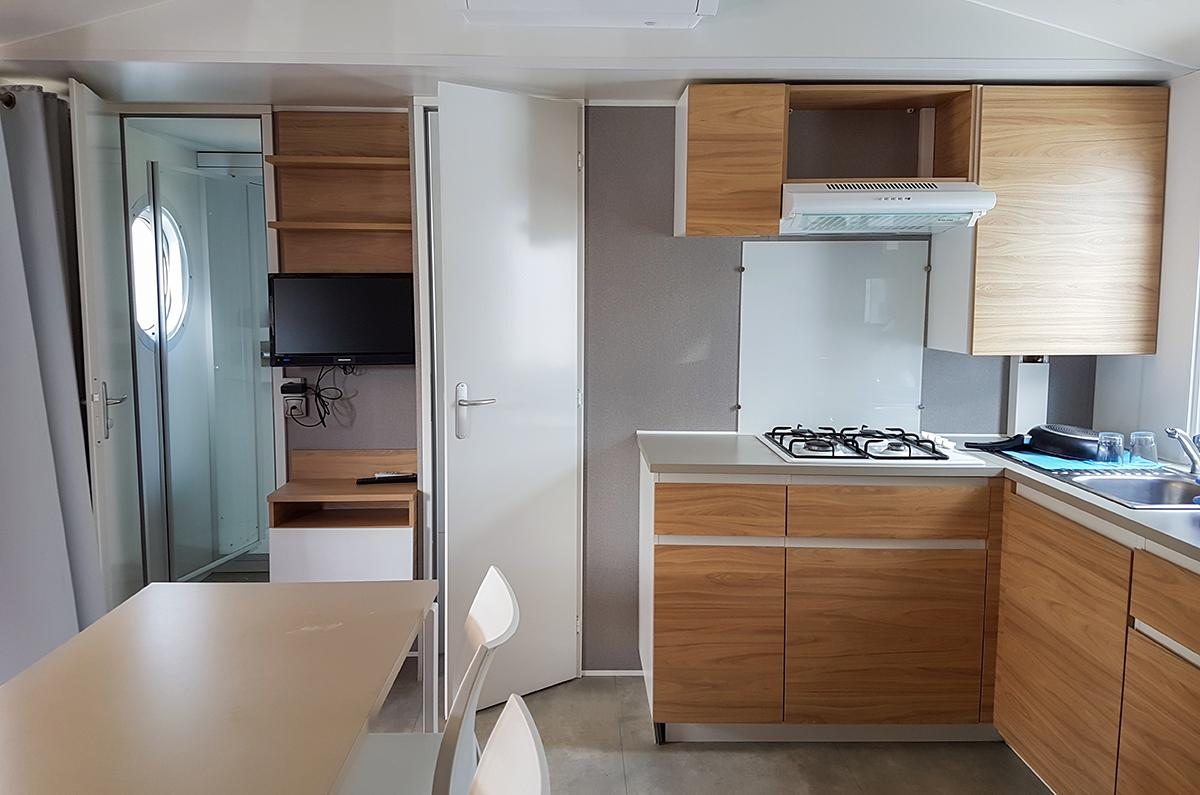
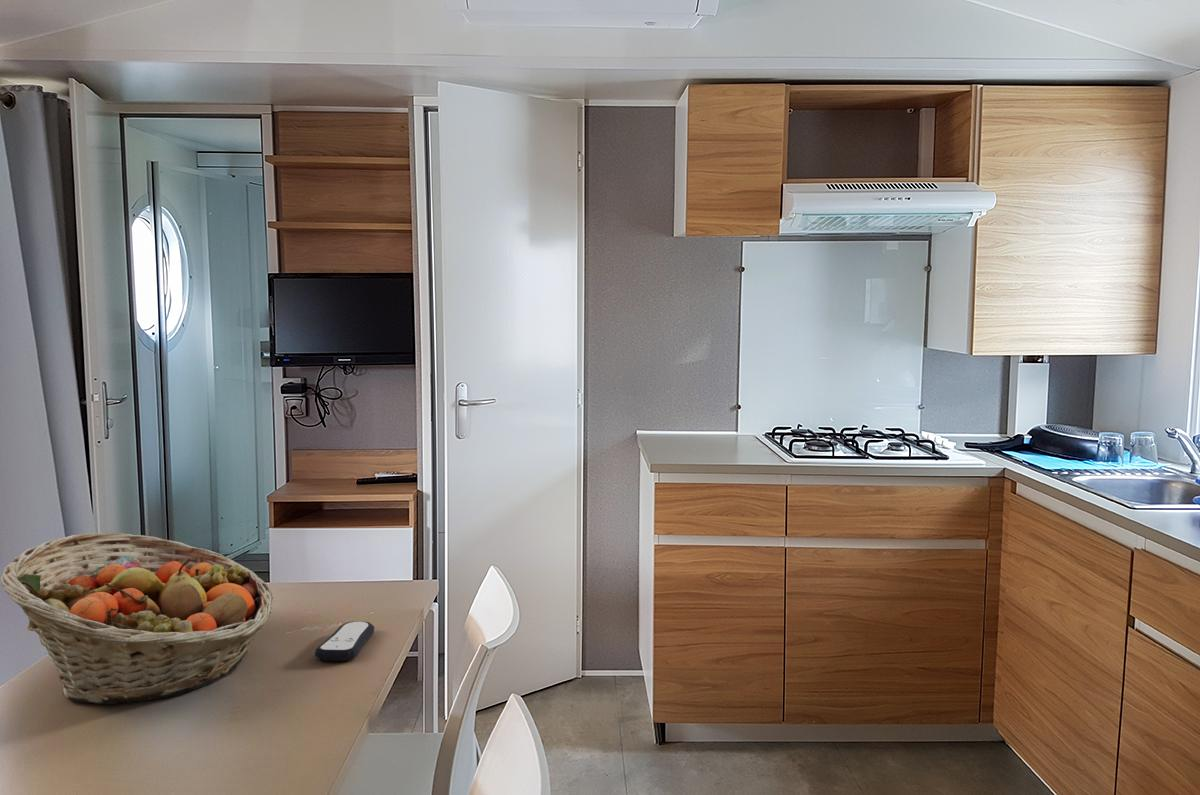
+ fruit basket [0,532,274,705]
+ remote control [314,620,375,662]
